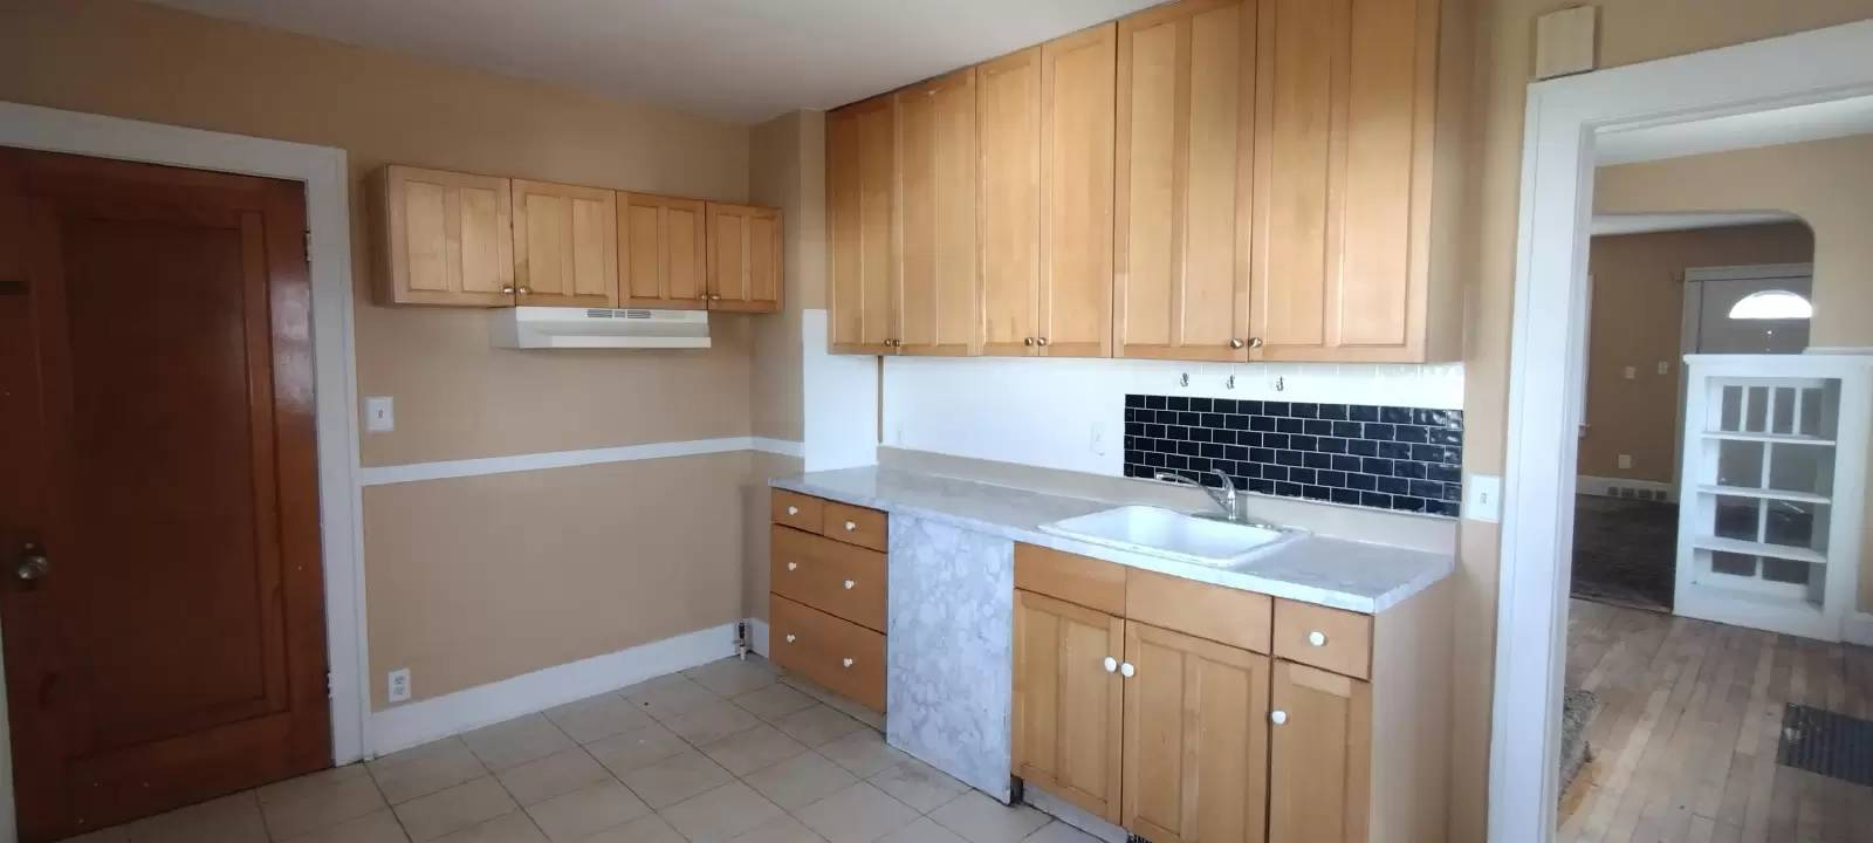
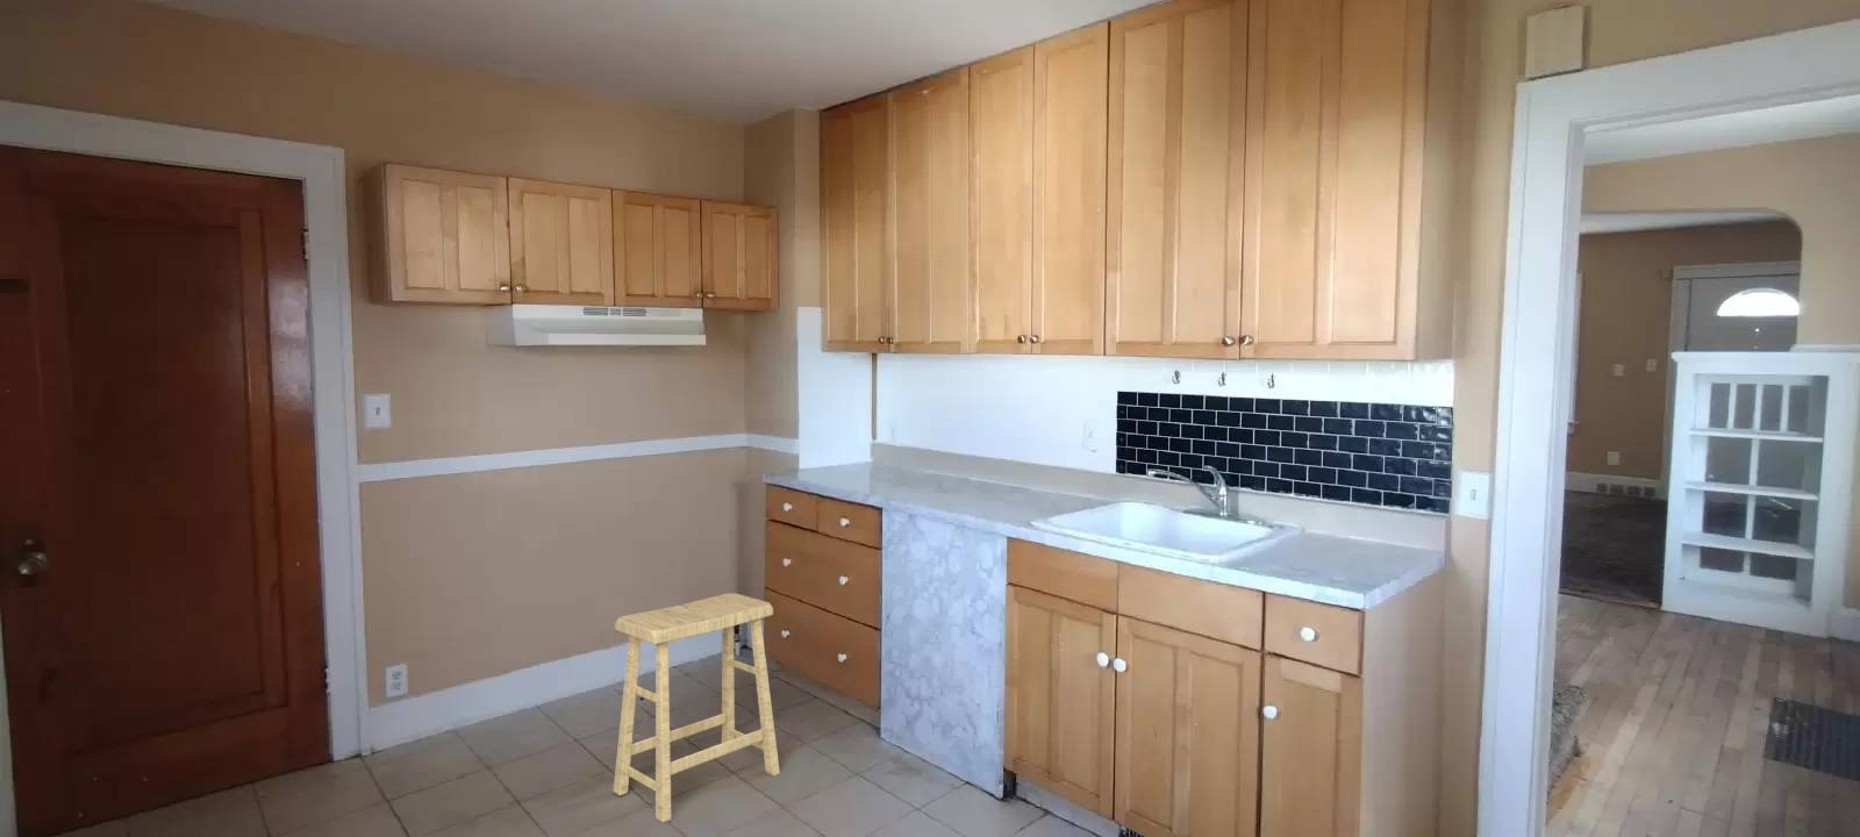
+ stool [612,592,782,824]
